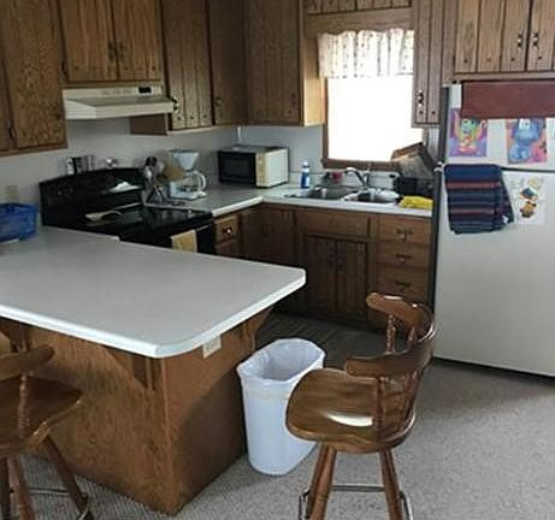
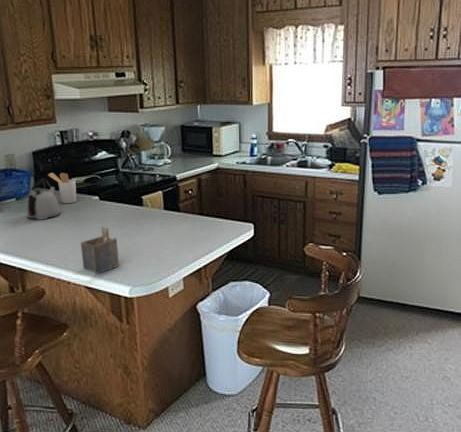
+ kettle [26,177,61,220]
+ utensil holder [47,172,77,204]
+ napkin holder [80,226,120,275]
